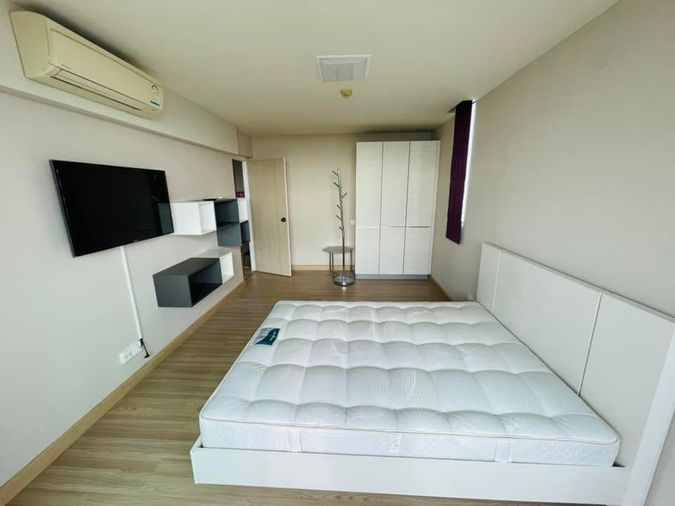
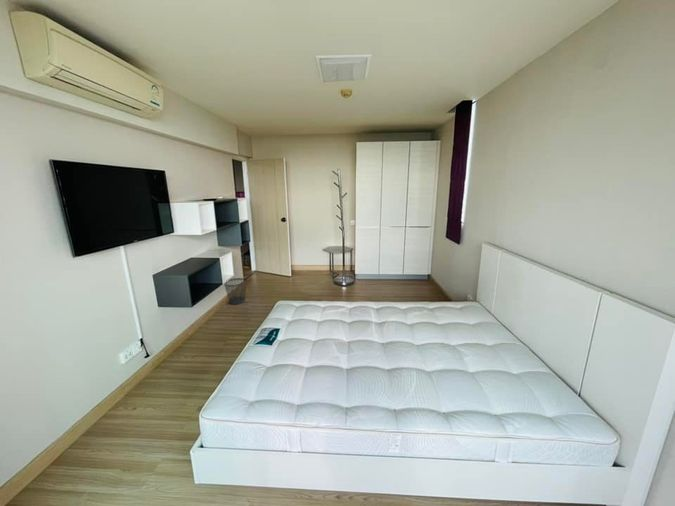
+ wastebasket [223,277,247,305]
